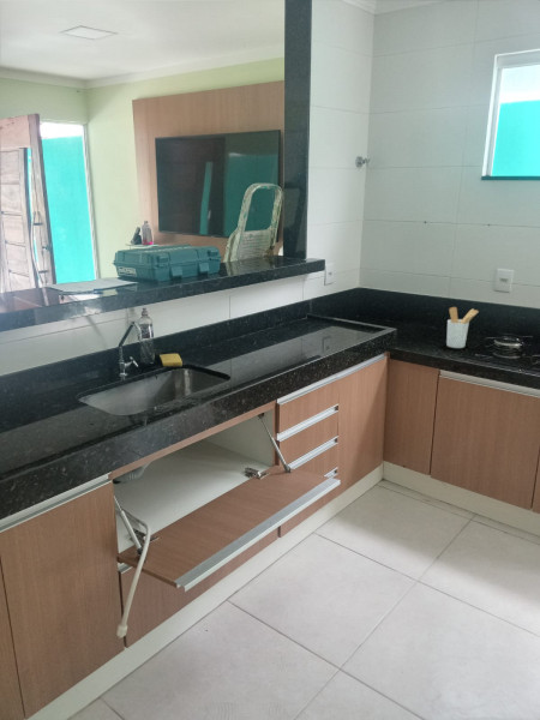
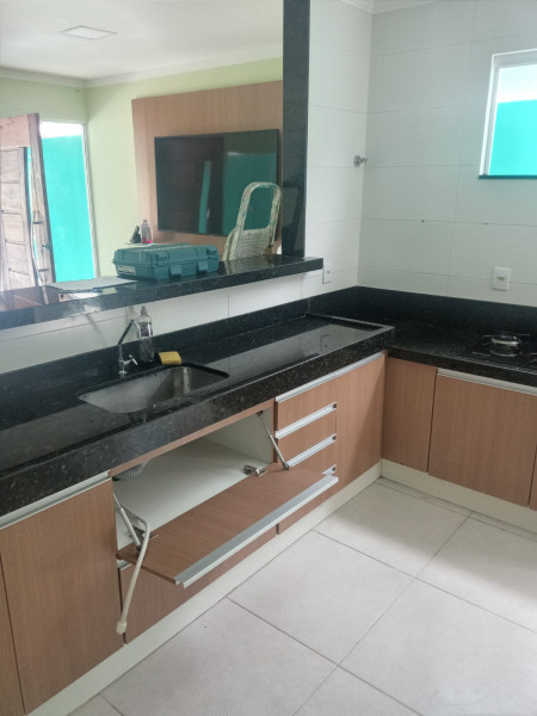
- utensil holder [445,306,480,349]
